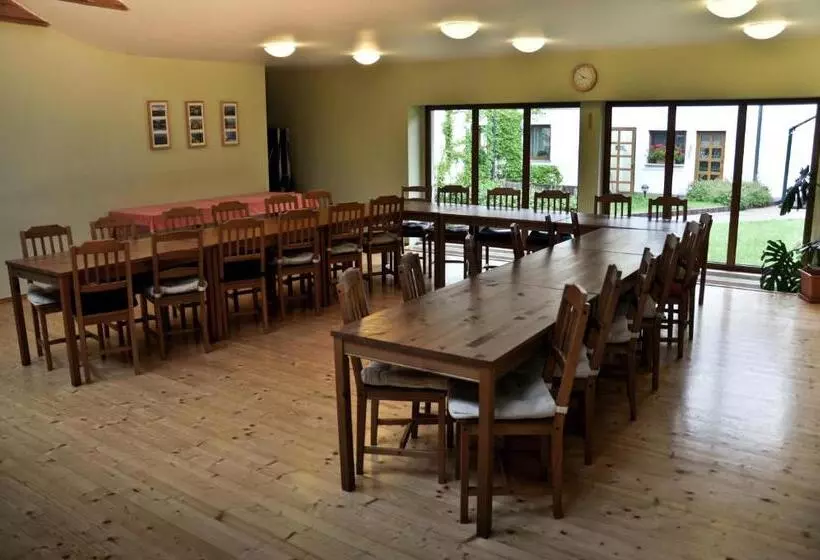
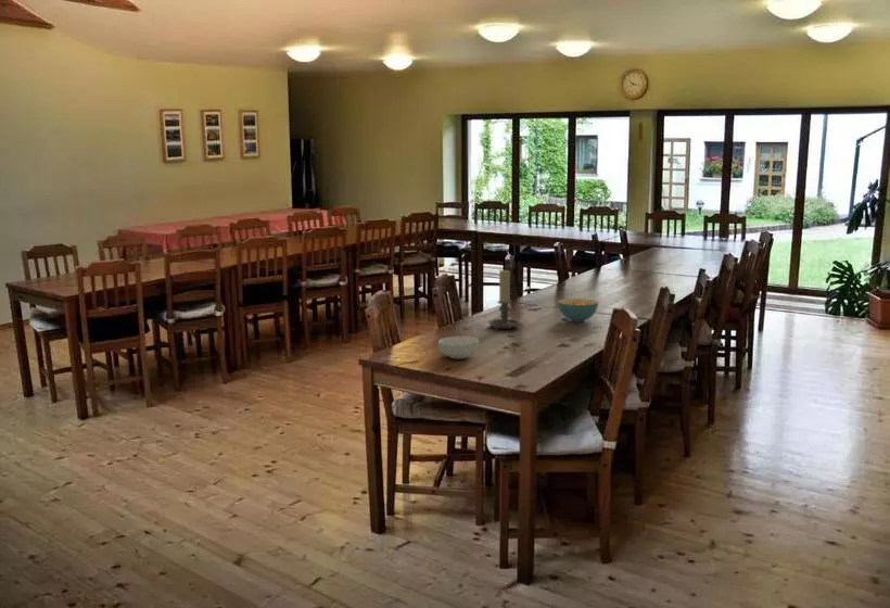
+ cereal bowl [437,335,480,359]
+ candle holder [488,269,521,331]
+ cereal bowl [557,297,599,324]
